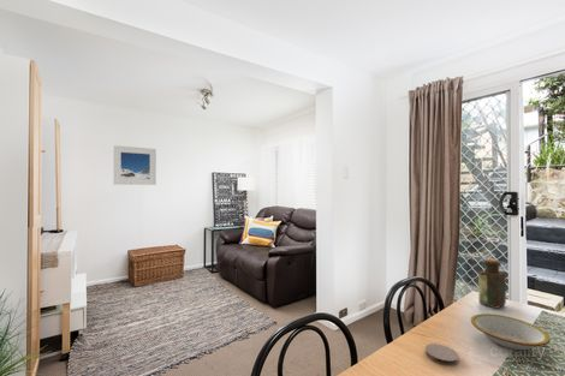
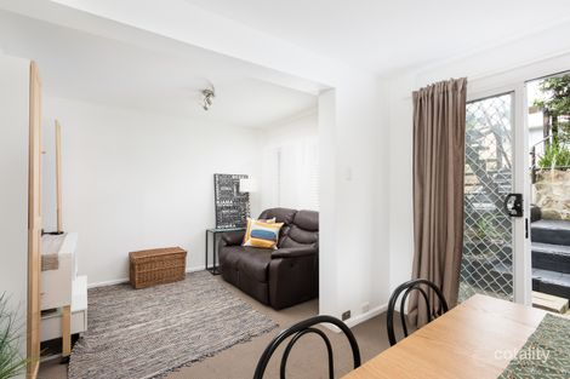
- bottle [477,257,507,310]
- coaster [424,342,460,366]
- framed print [113,144,157,186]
- bowl [470,312,552,351]
